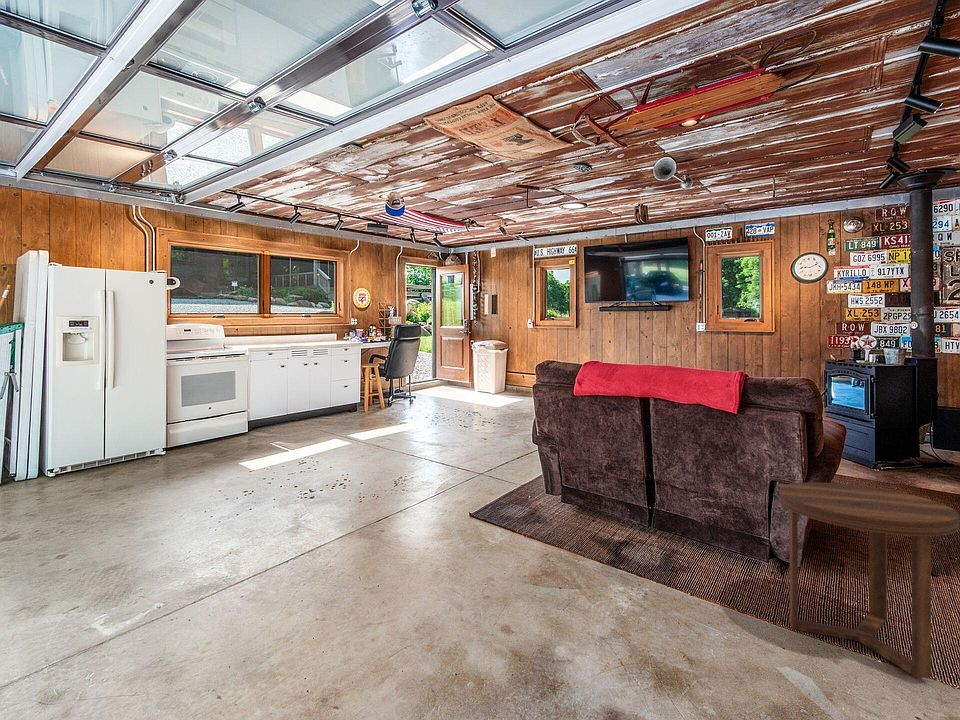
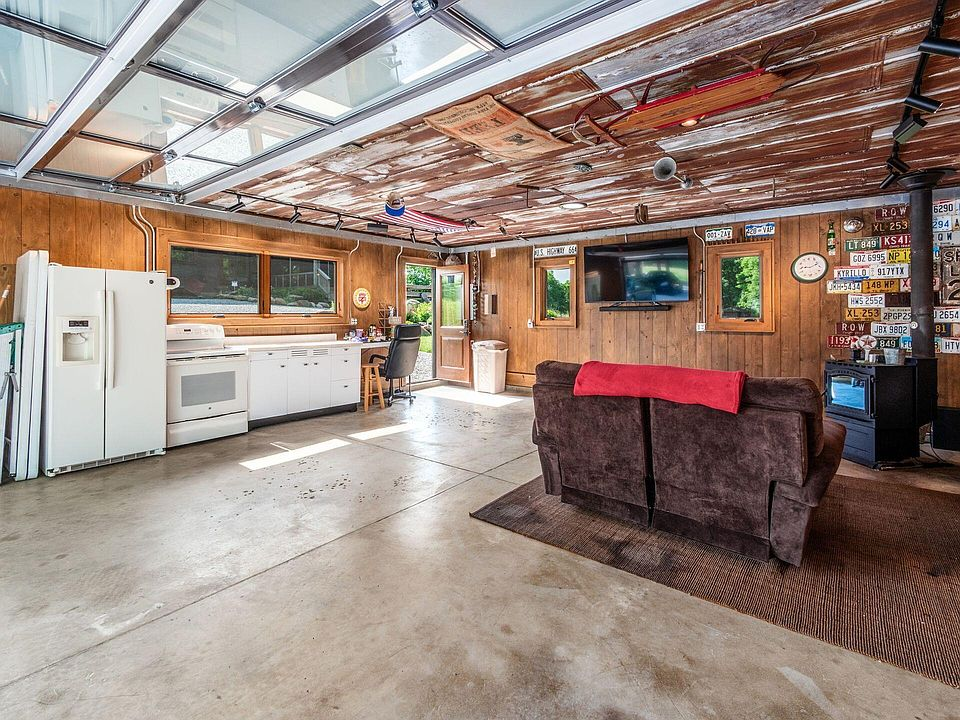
- side table [779,481,960,679]
